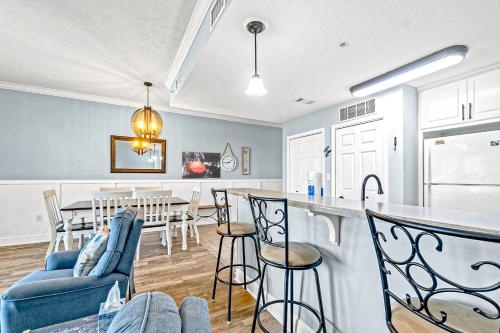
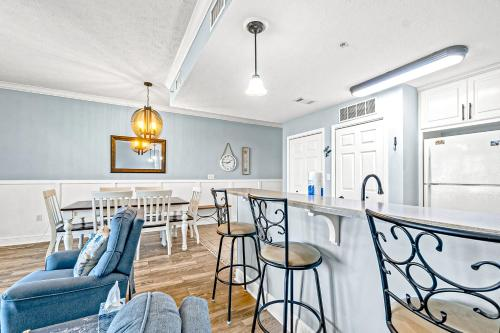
- wall art [181,151,222,180]
